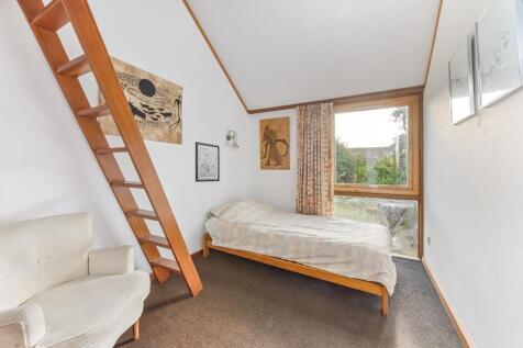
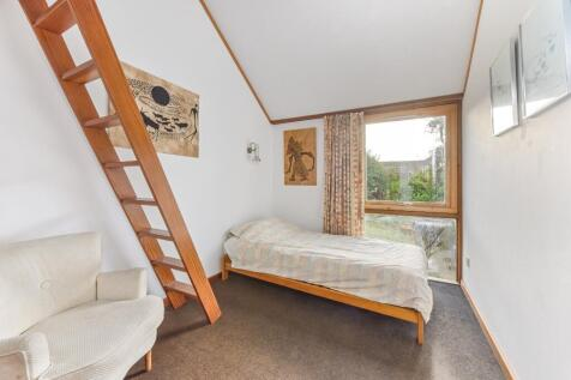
- wall art [194,141,221,183]
